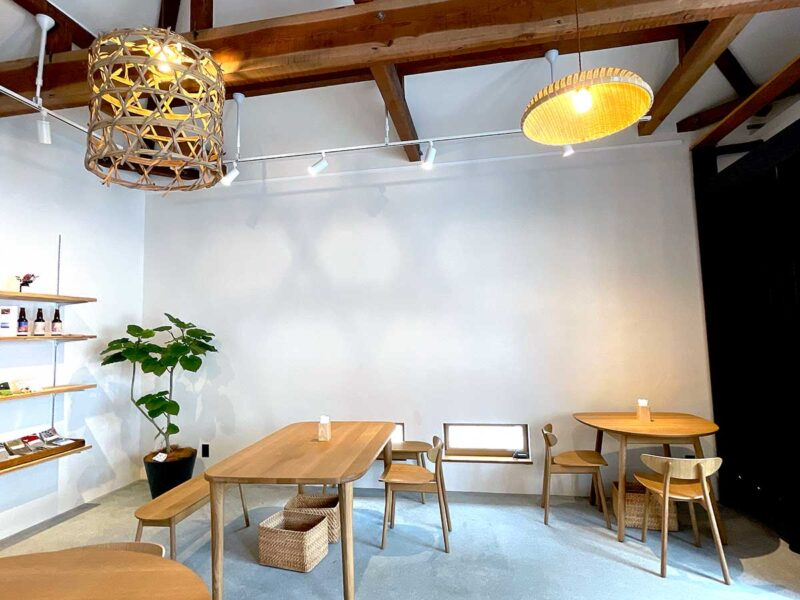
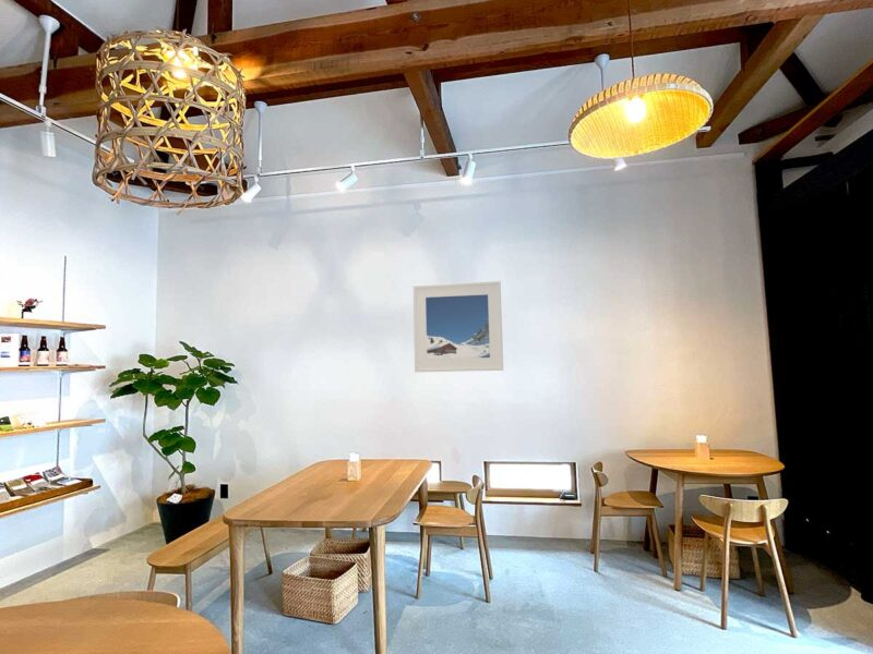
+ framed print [412,280,504,373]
